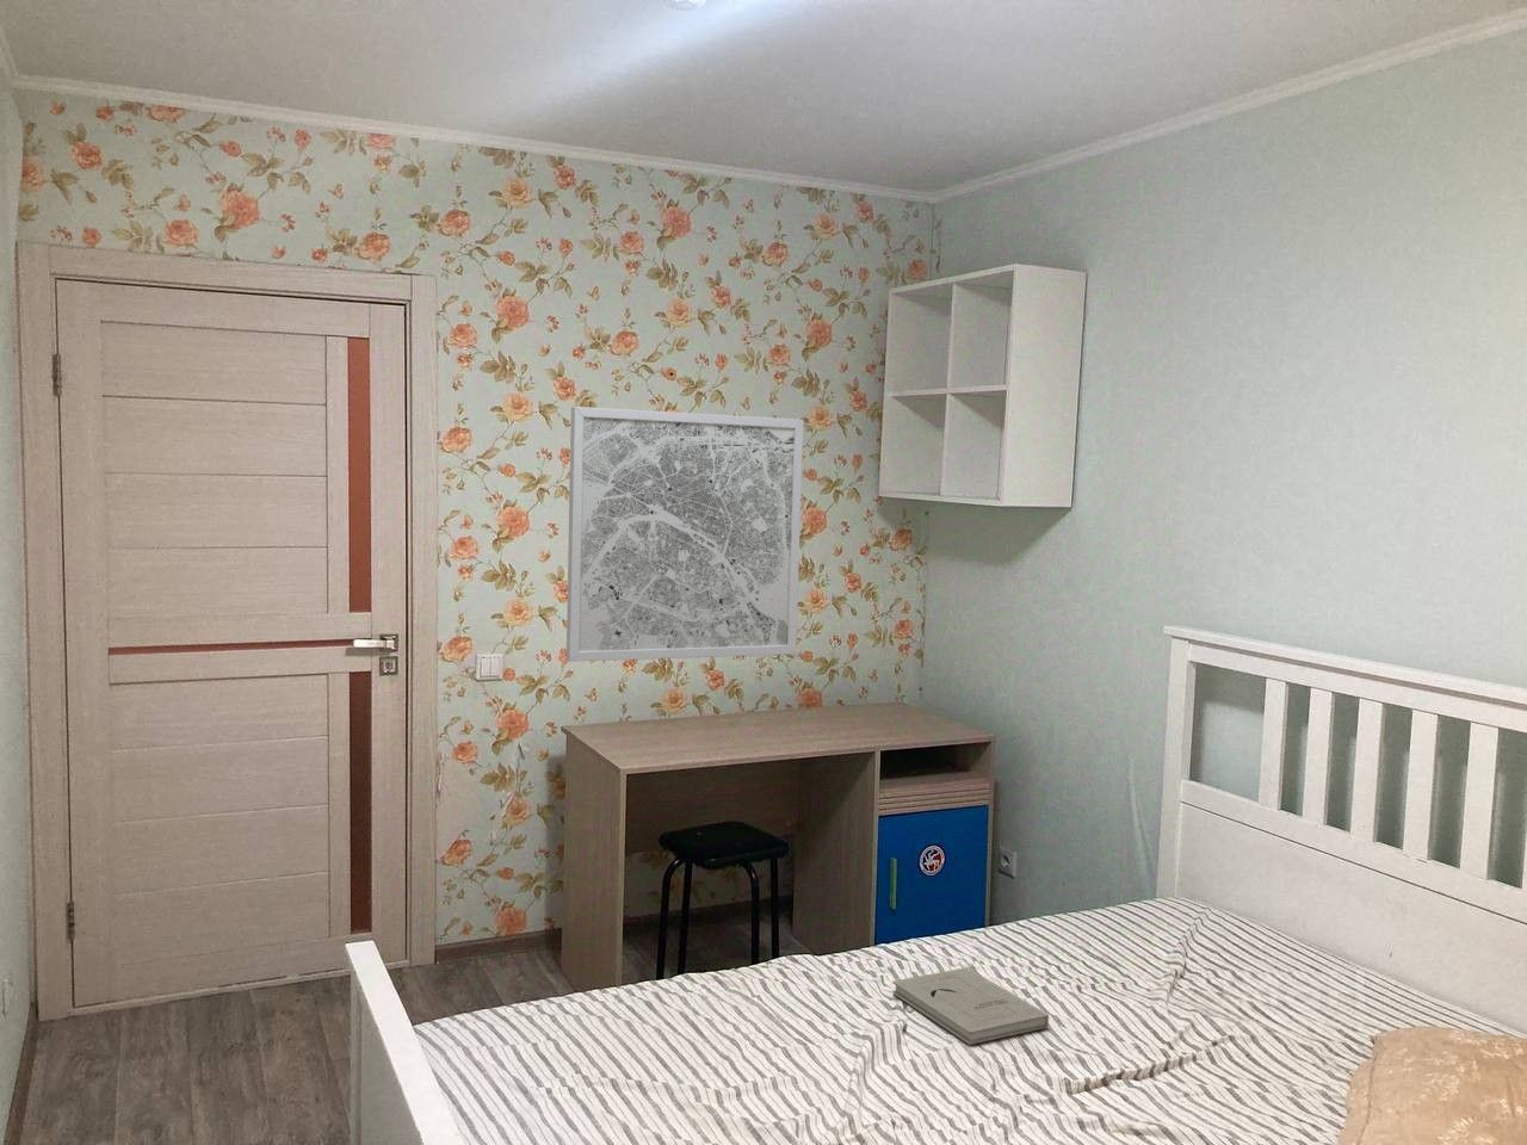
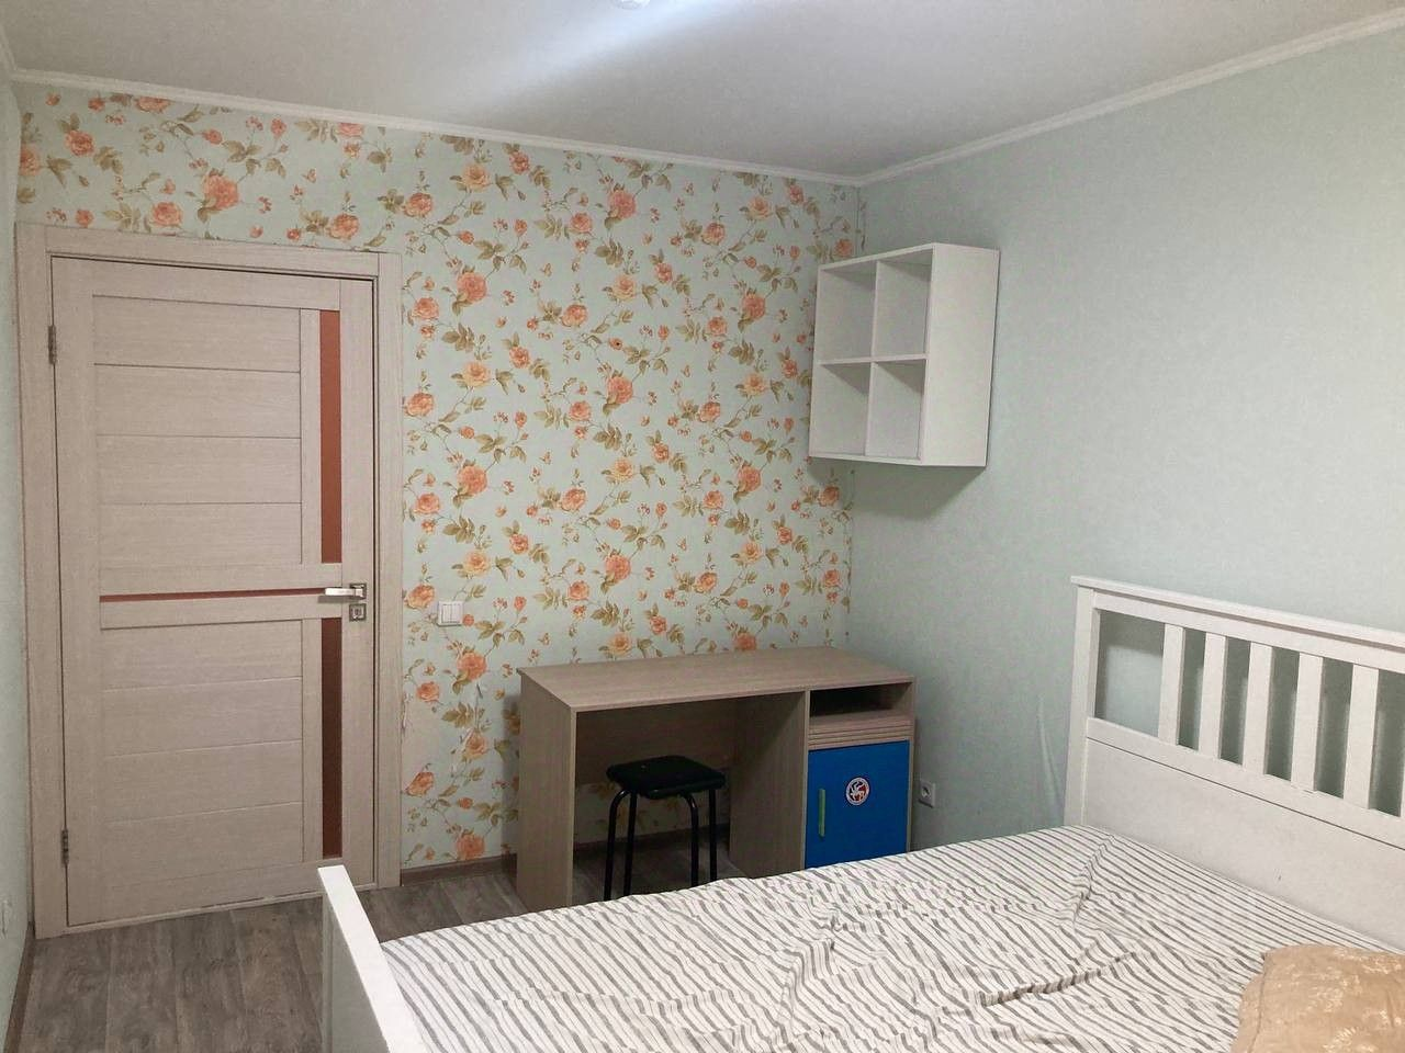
- wall art [565,405,806,663]
- book [891,966,1050,1046]
